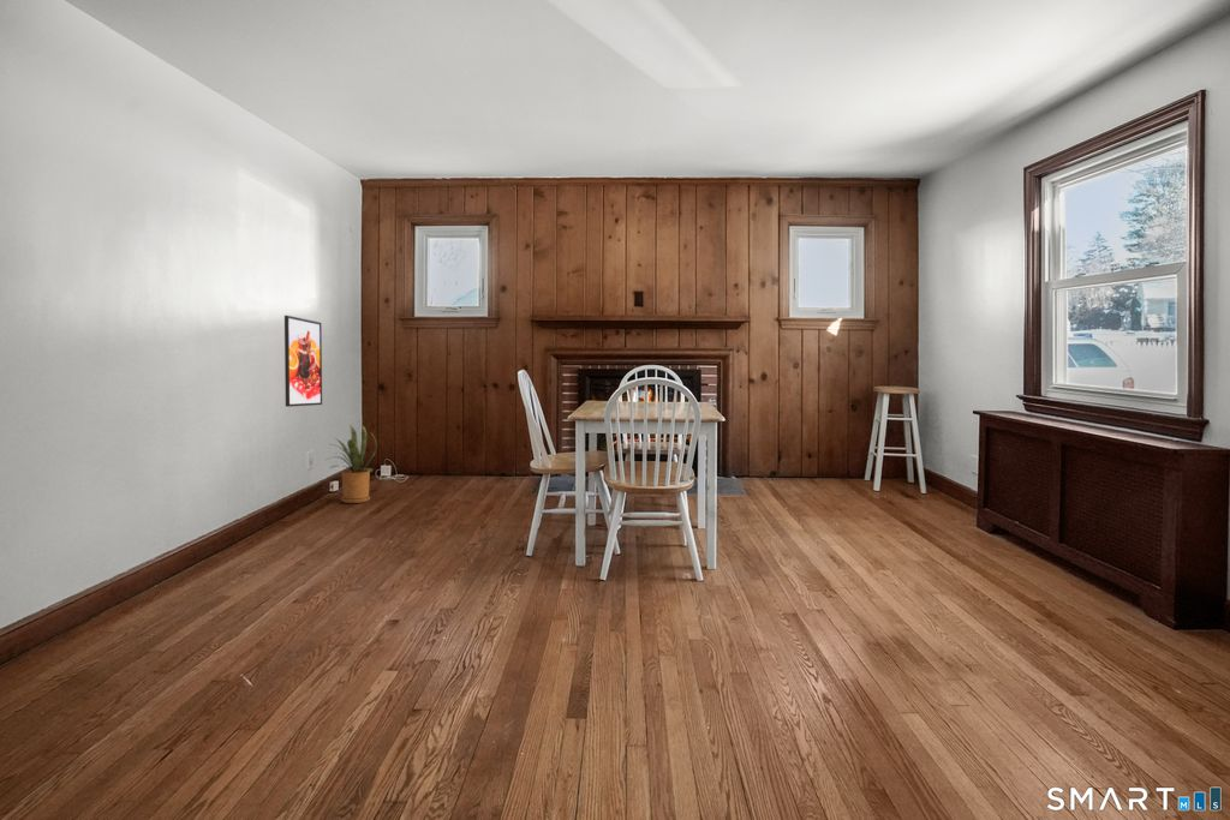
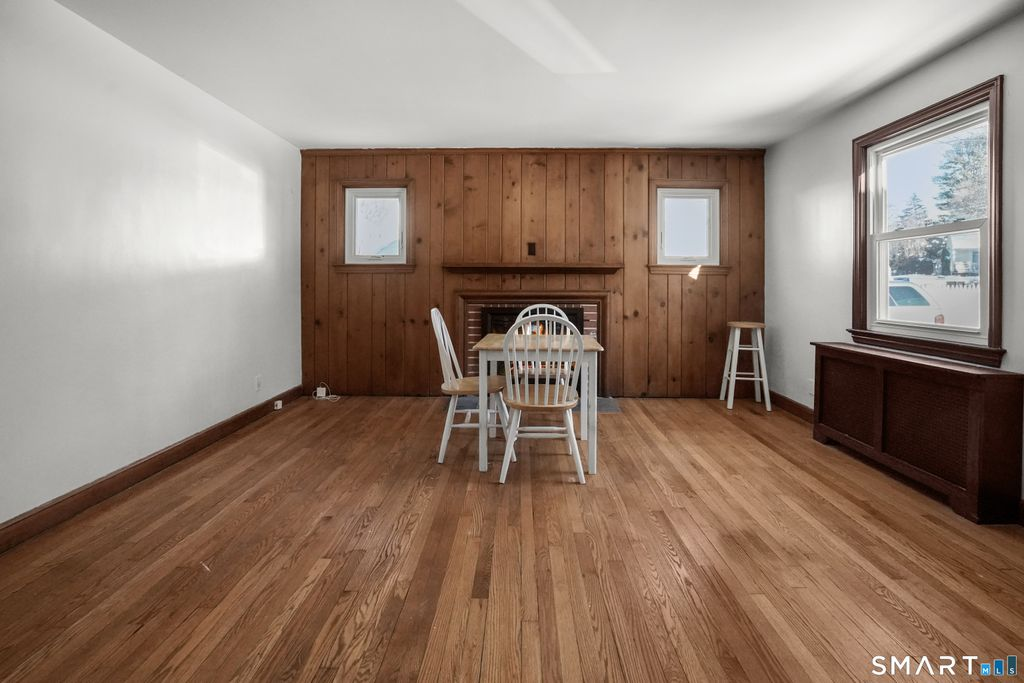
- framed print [283,315,323,408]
- house plant [326,424,378,504]
